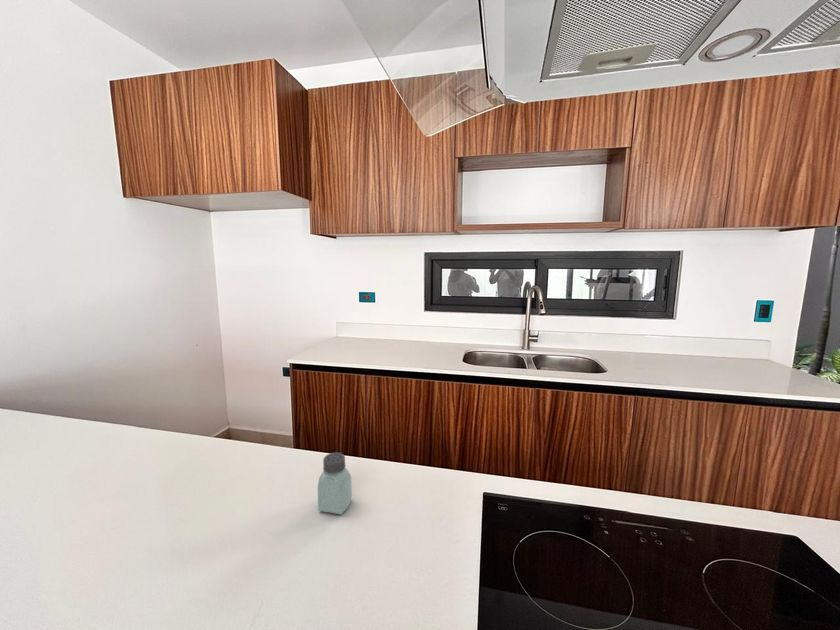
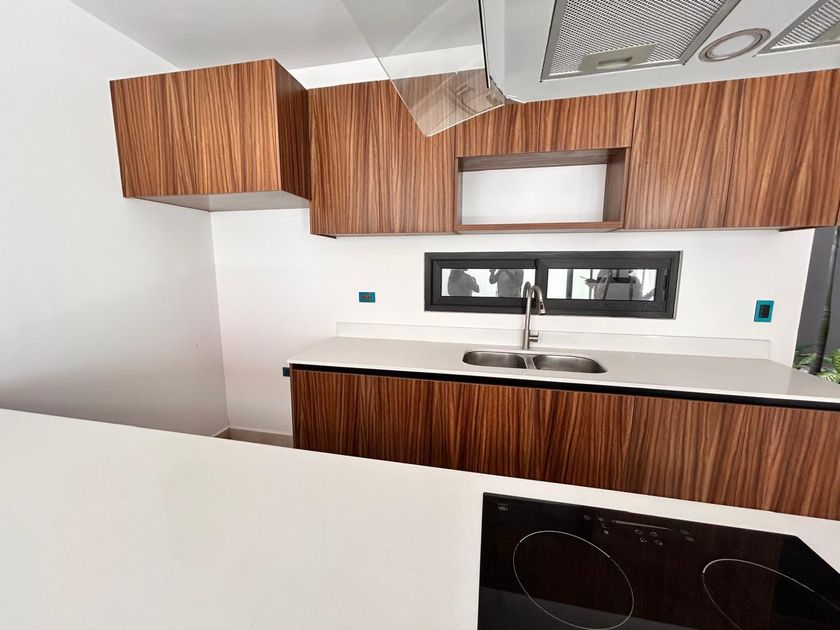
- saltshaker [317,452,353,515]
